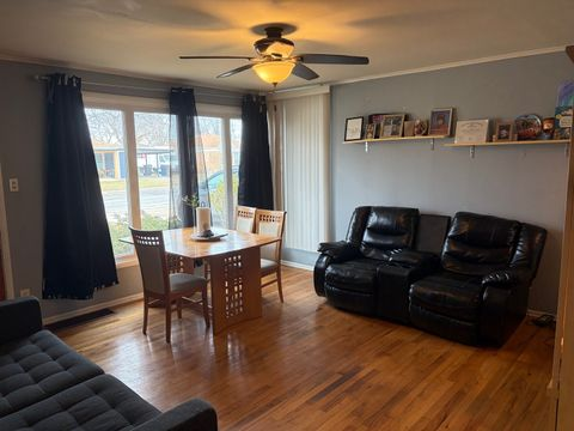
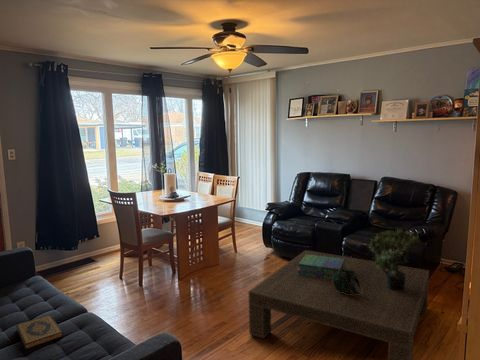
+ stack of books [297,254,345,280]
+ coffee table [247,249,430,360]
+ decorative bowl [332,269,362,295]
+ potted plant [367,228,423,291]
+ hardback book [15,314,64,351]
